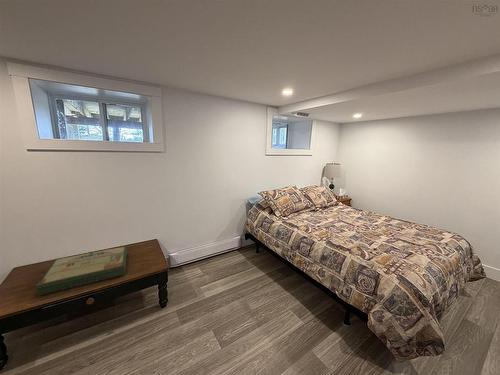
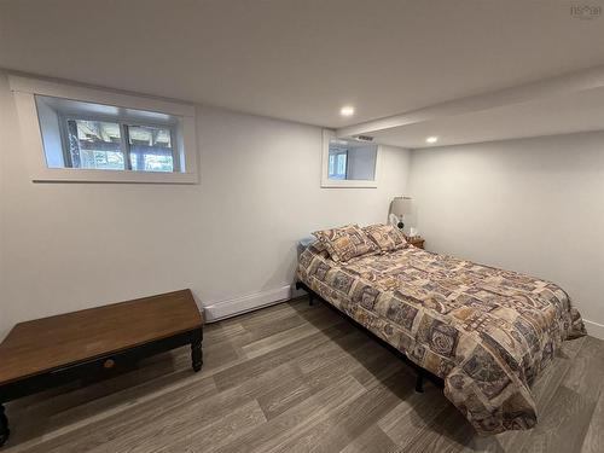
- board game [35,245,128,296]
